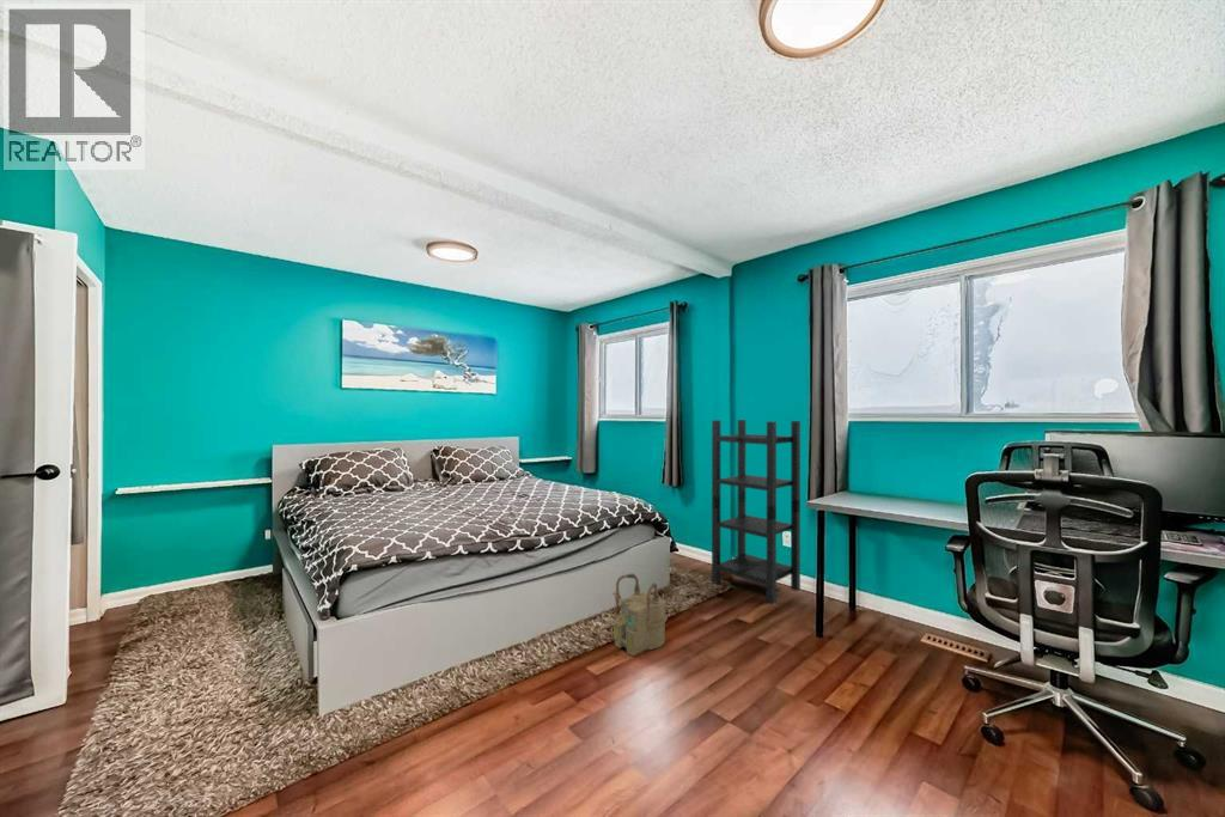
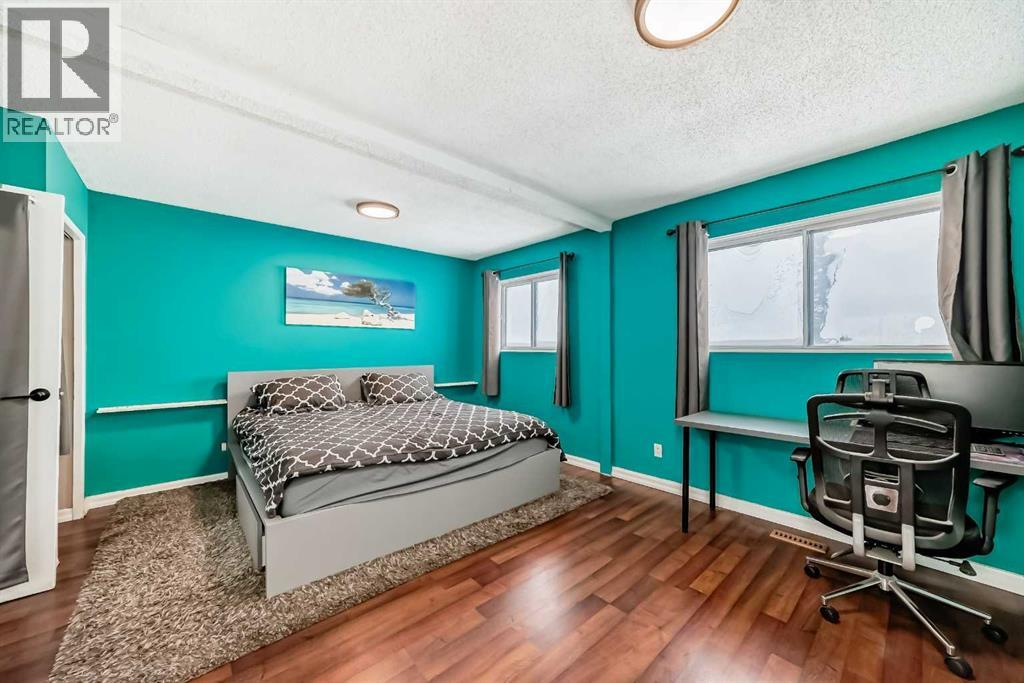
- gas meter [611,573,669,657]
- shelving unit [711,419,802,605]
